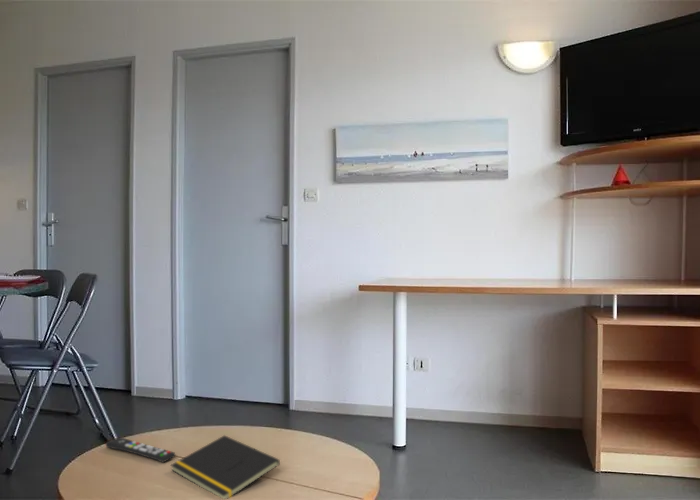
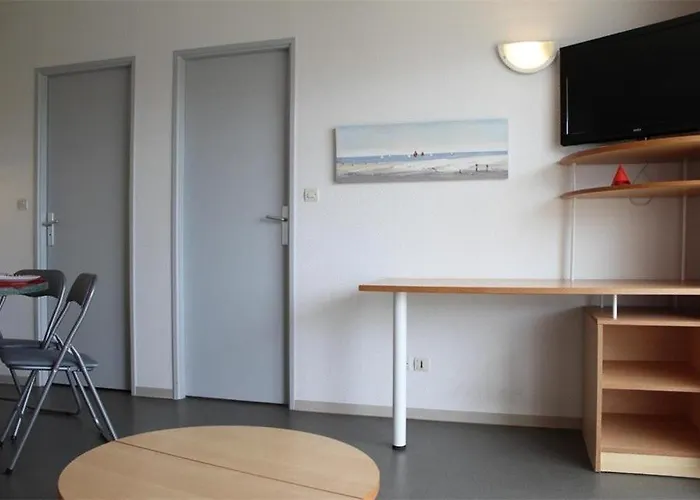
- remote control [104,436,176,463]
- notepad [170,434,281,500]
